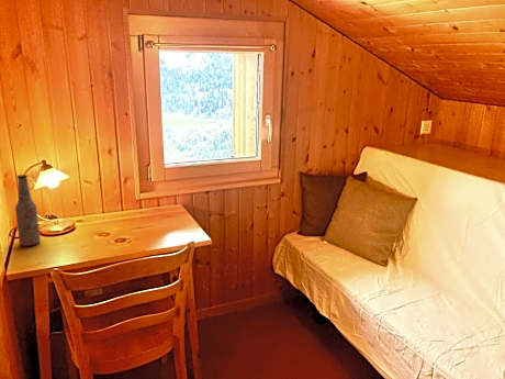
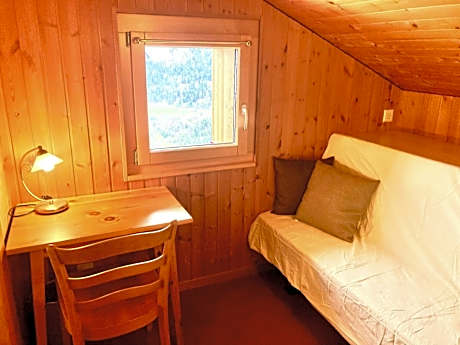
- bottle [14,174,41,247]
